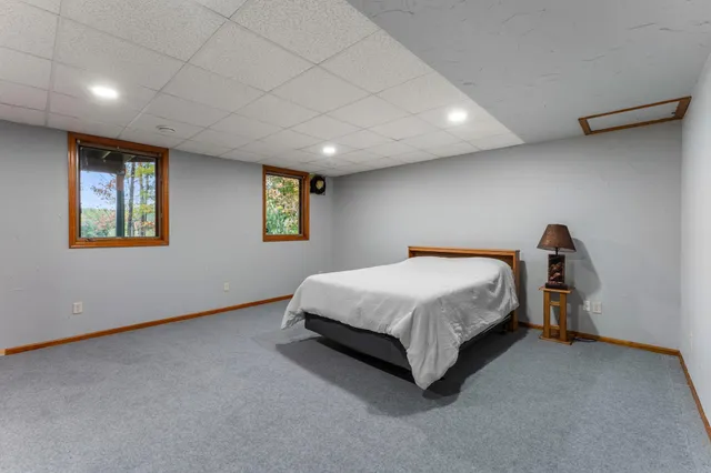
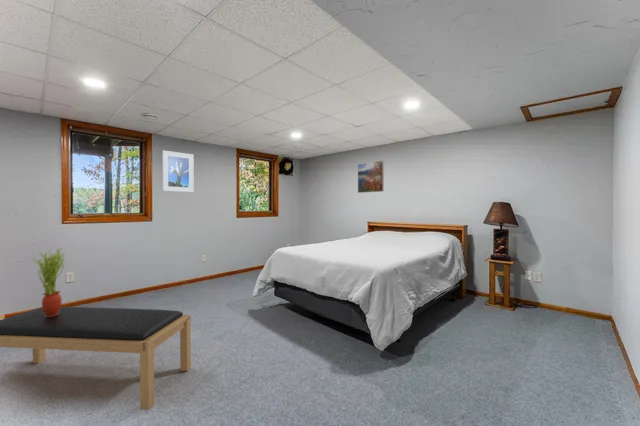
+ potted plant [32,247,67,317]
+ bench [0,306,192,411]
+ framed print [357,160,385,194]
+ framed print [161,149,195,193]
